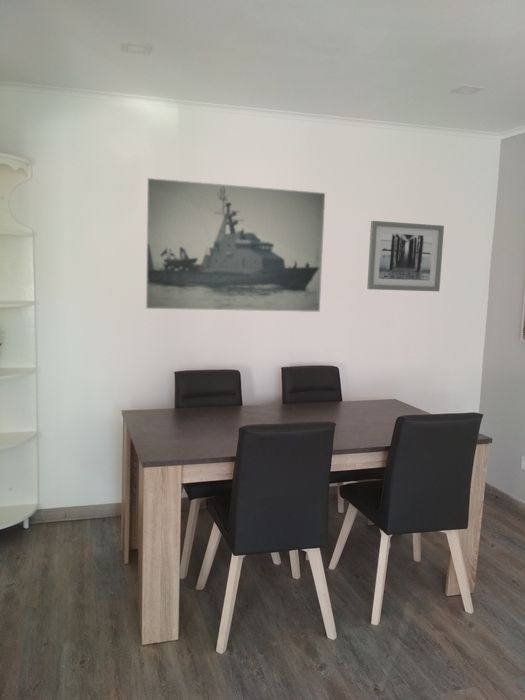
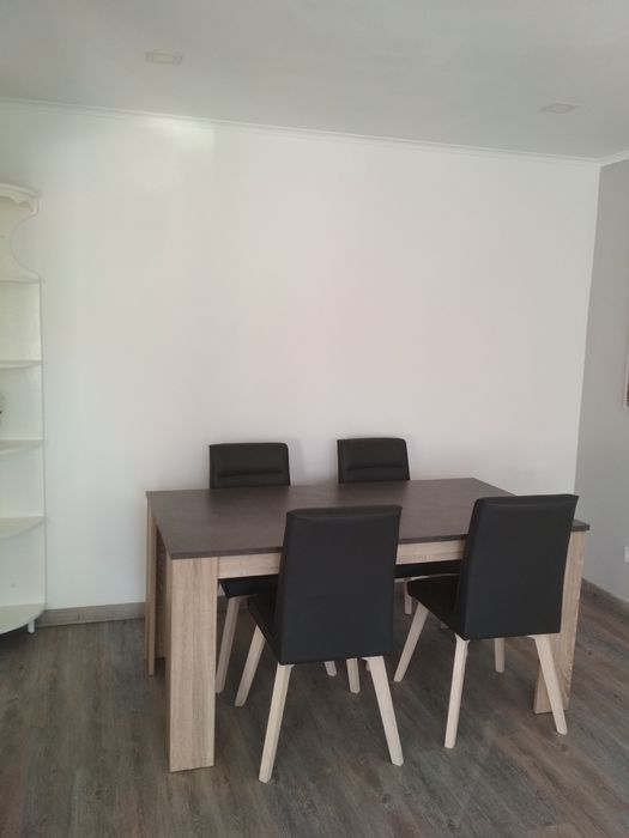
- wall art [366,220,445,292]
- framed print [145,177,326,313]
